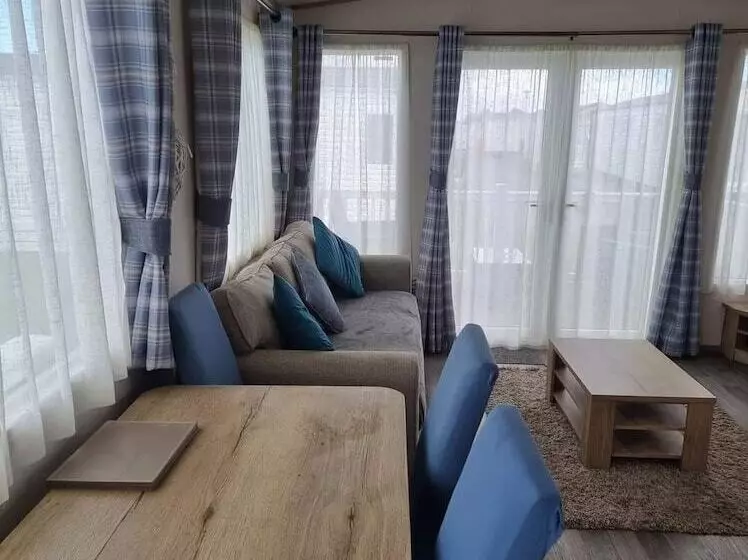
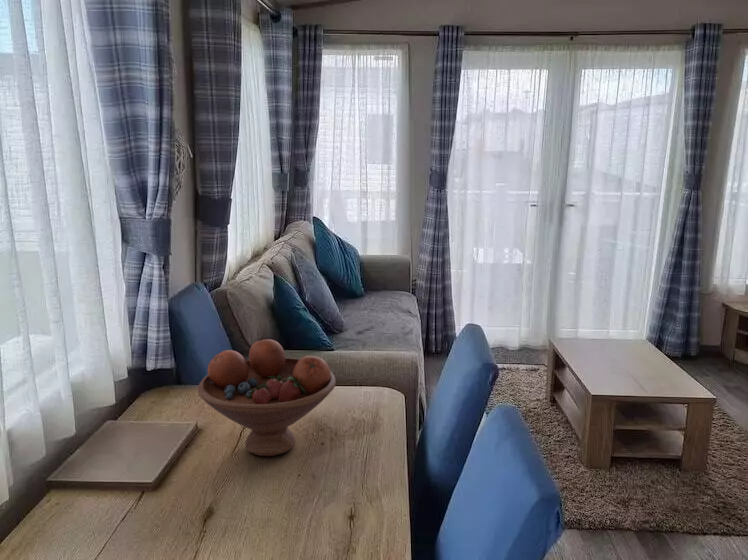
+ fruit bowl [197,338,337,457]
